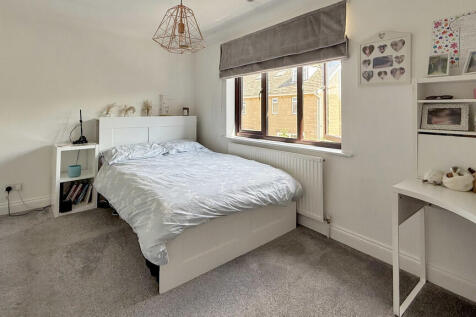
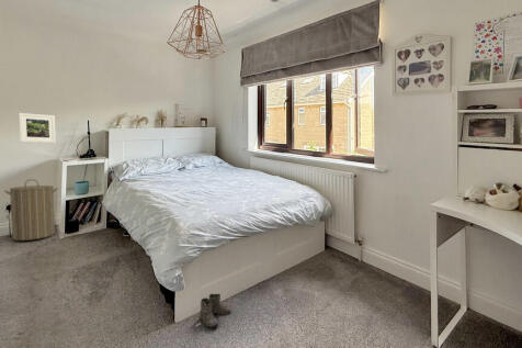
+ boots [198,293,232,328]
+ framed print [19,112,57,144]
+ laundry hamper [3,178,59,242]
